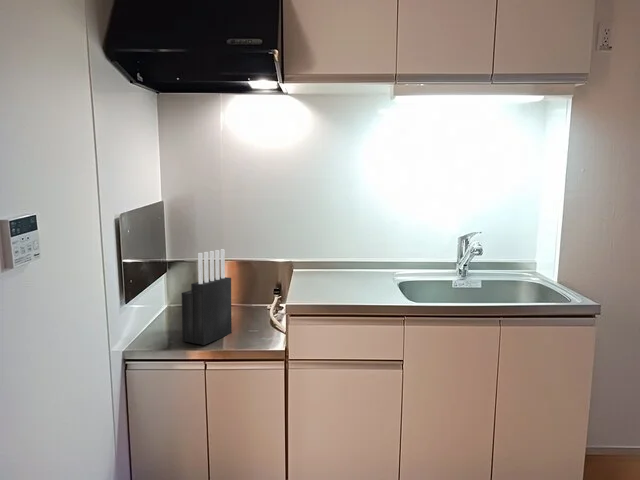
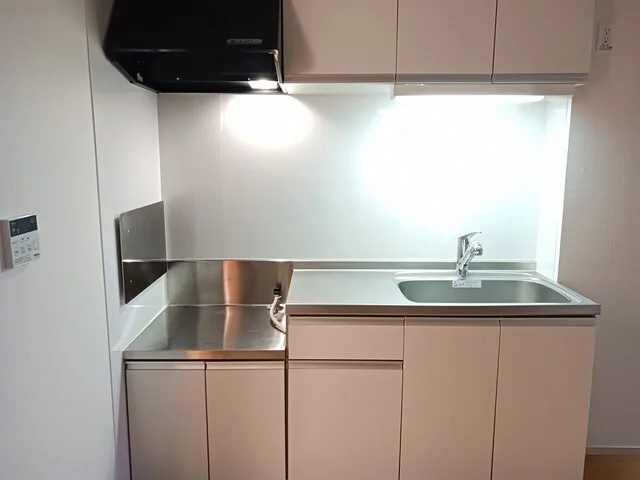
- knife block [181,248,233,346]
